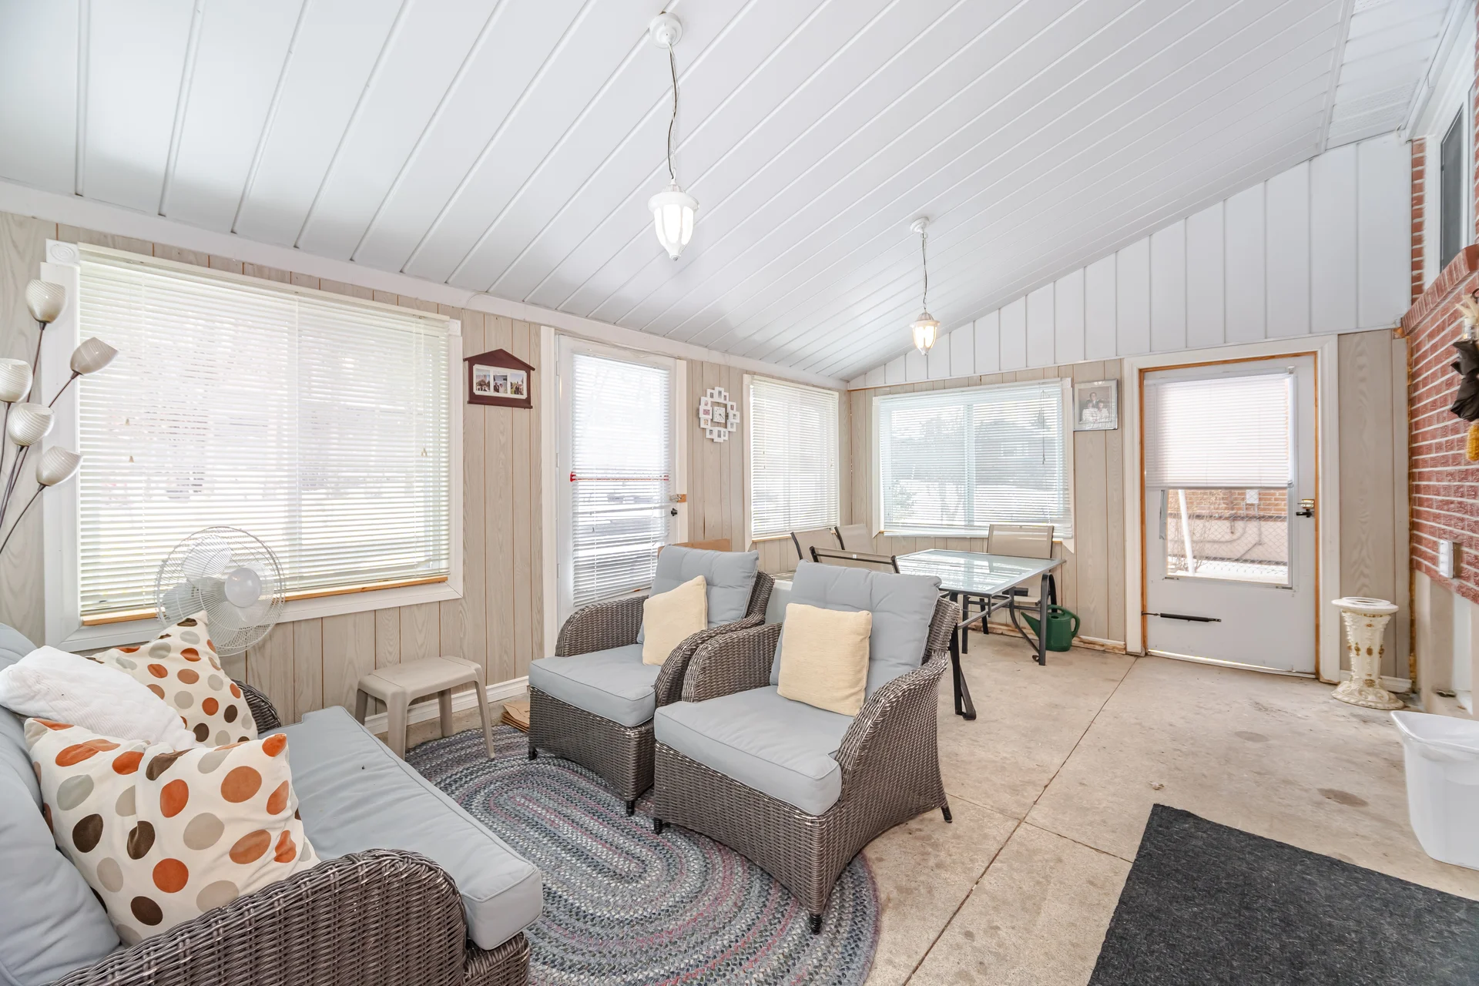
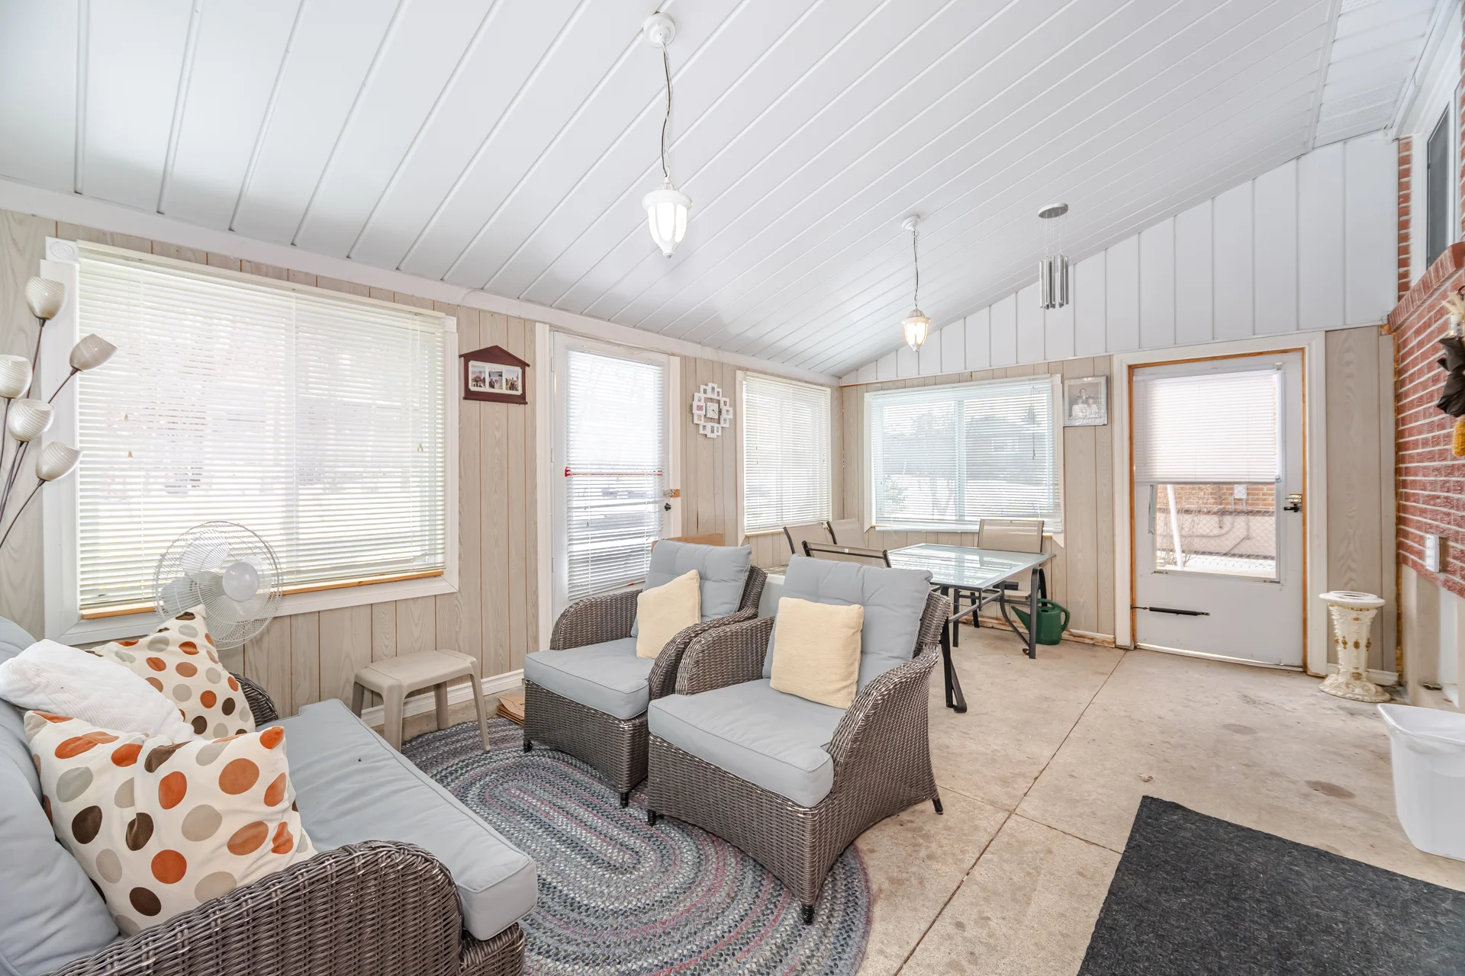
+ wind chime [1038,203,1069,310]
